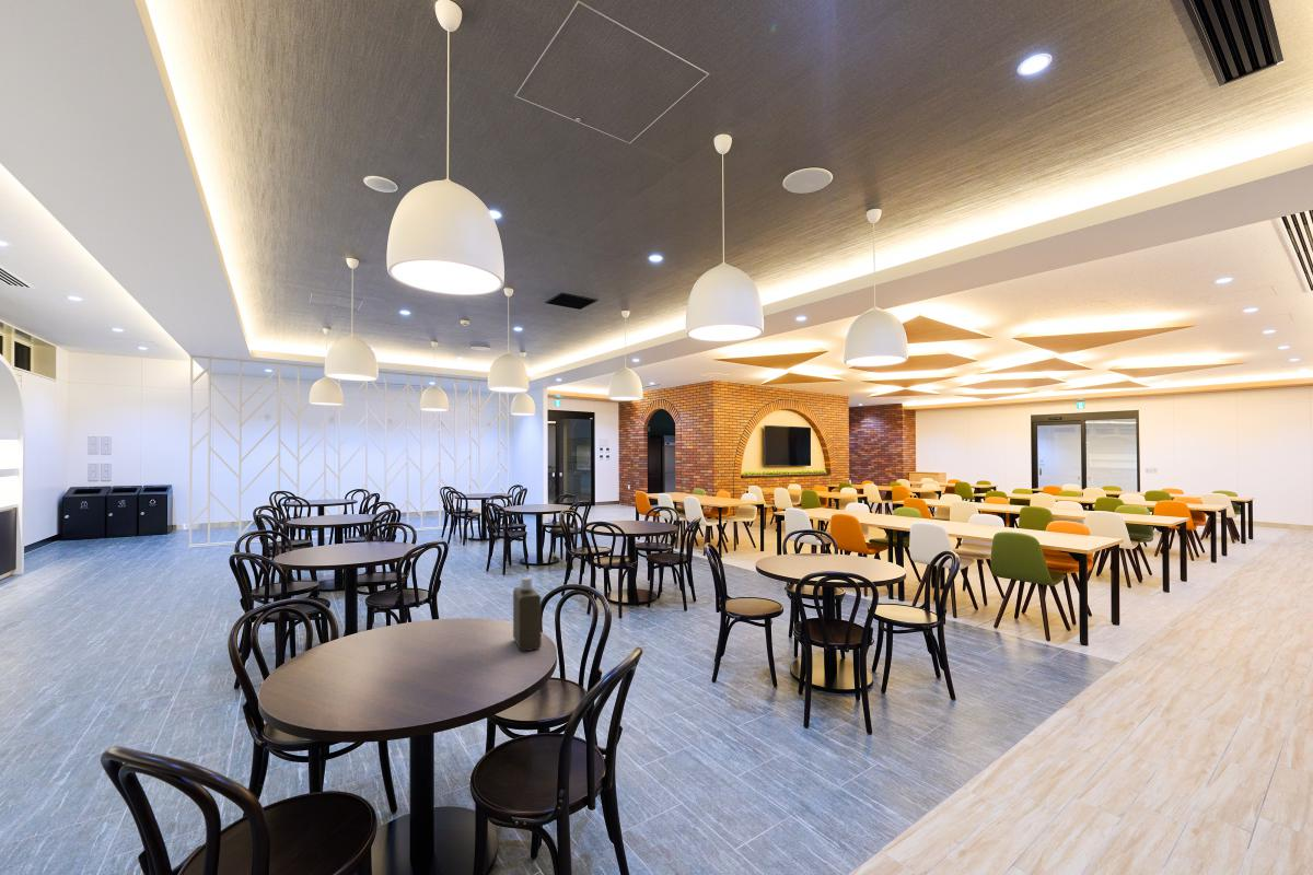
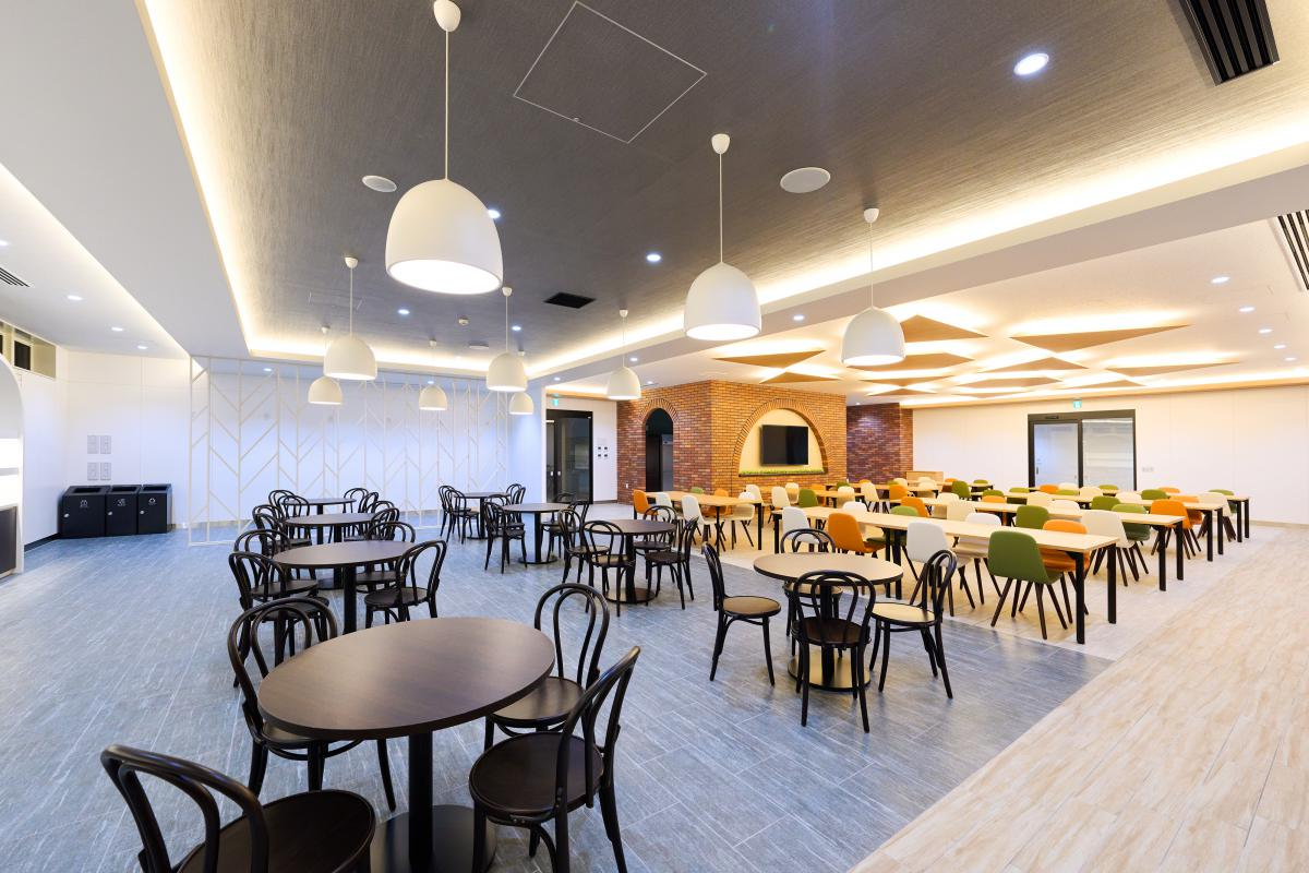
- bottle [512,575,543,653]
